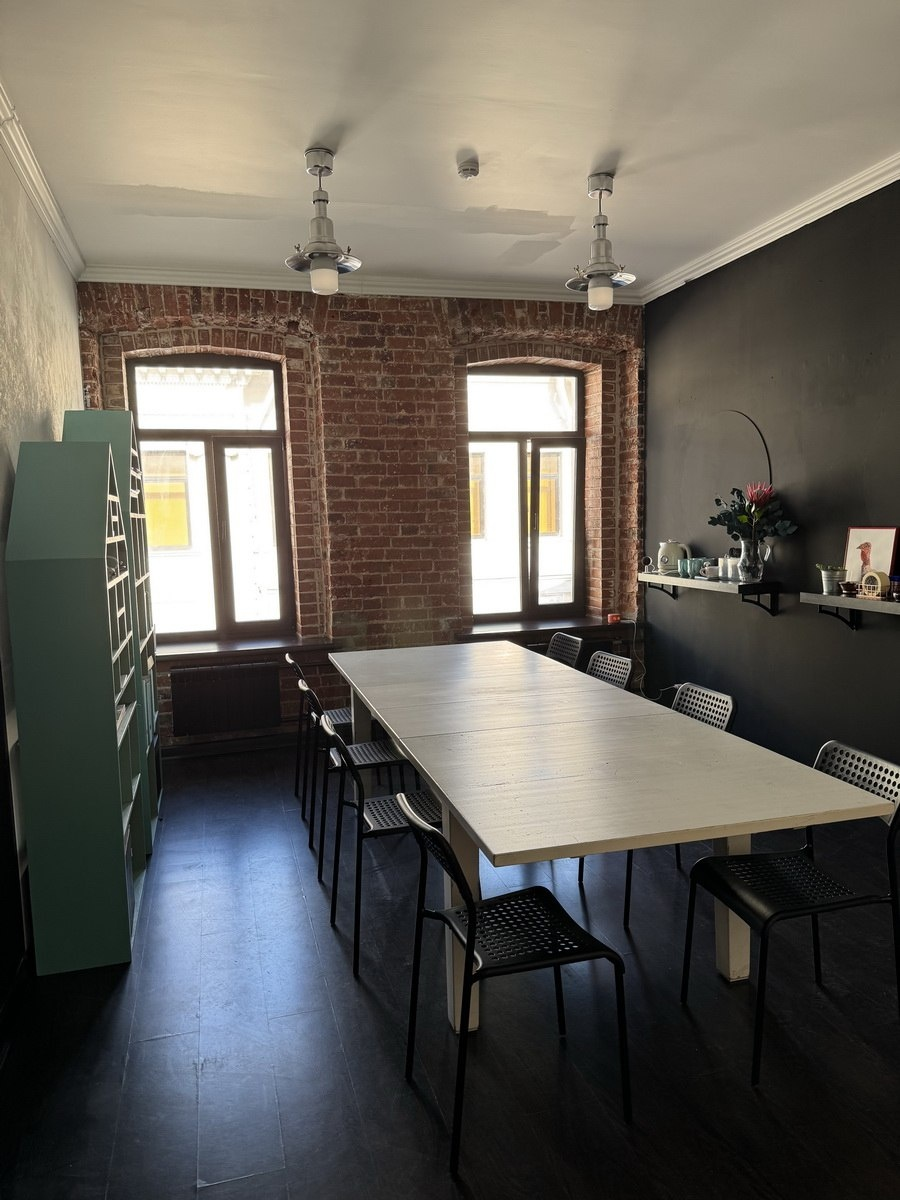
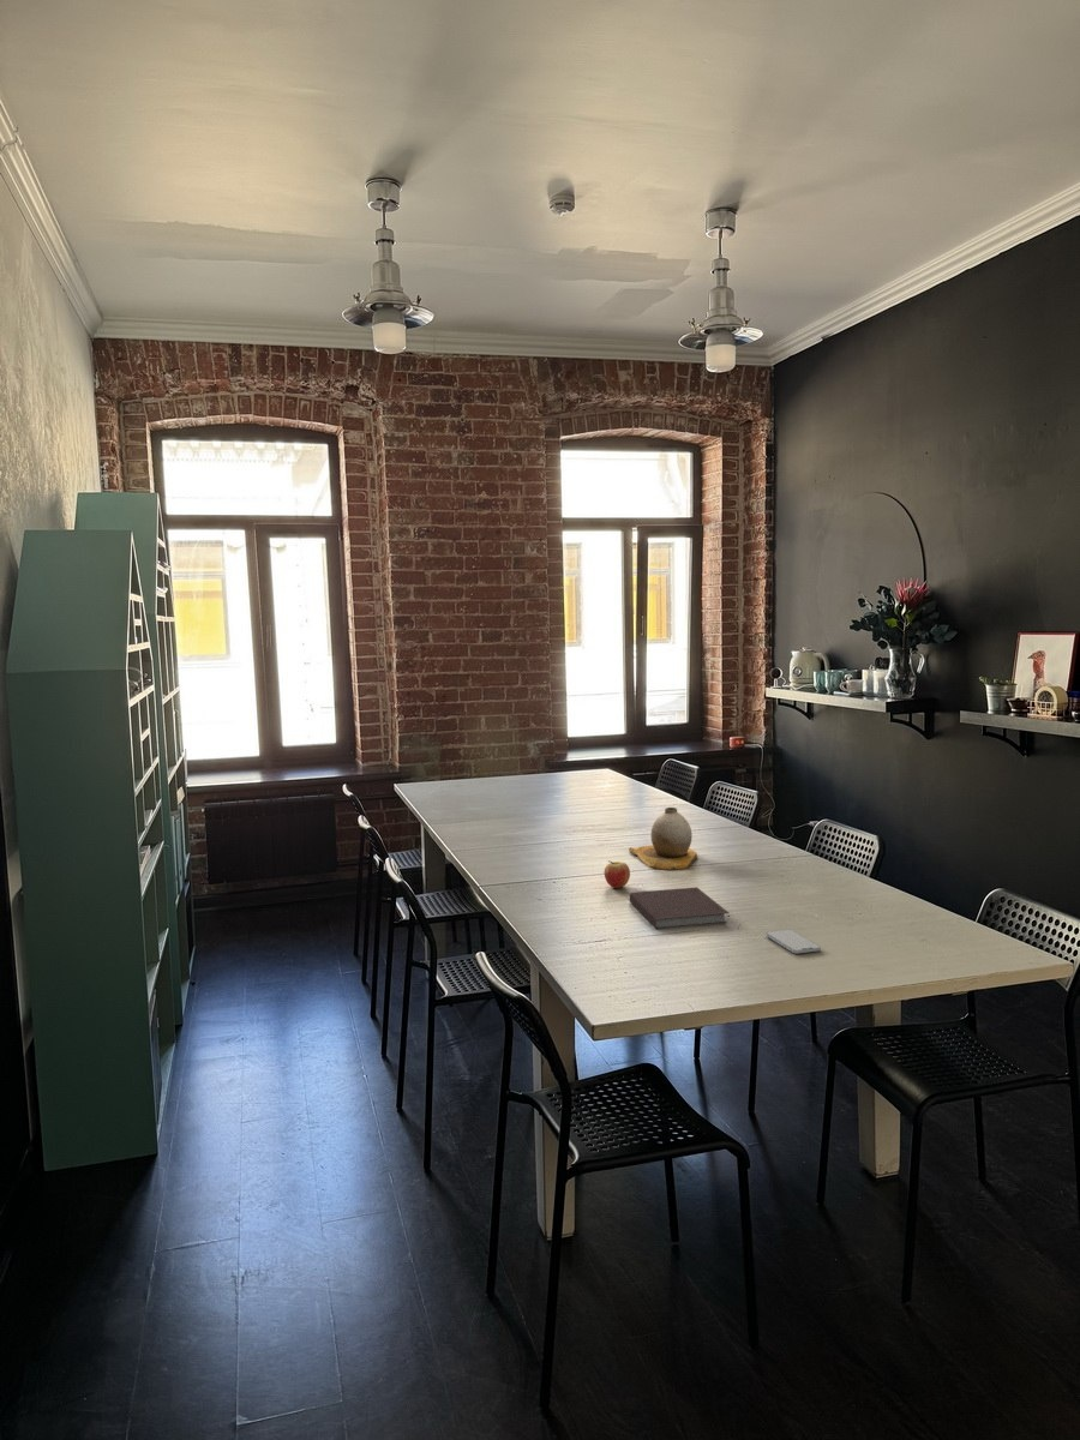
+ notebook [628,886,730,930]
+ vase [628,806,698,871]
+ smartphone [764,929,822,955]
+ fruit [602,859,631,889]
